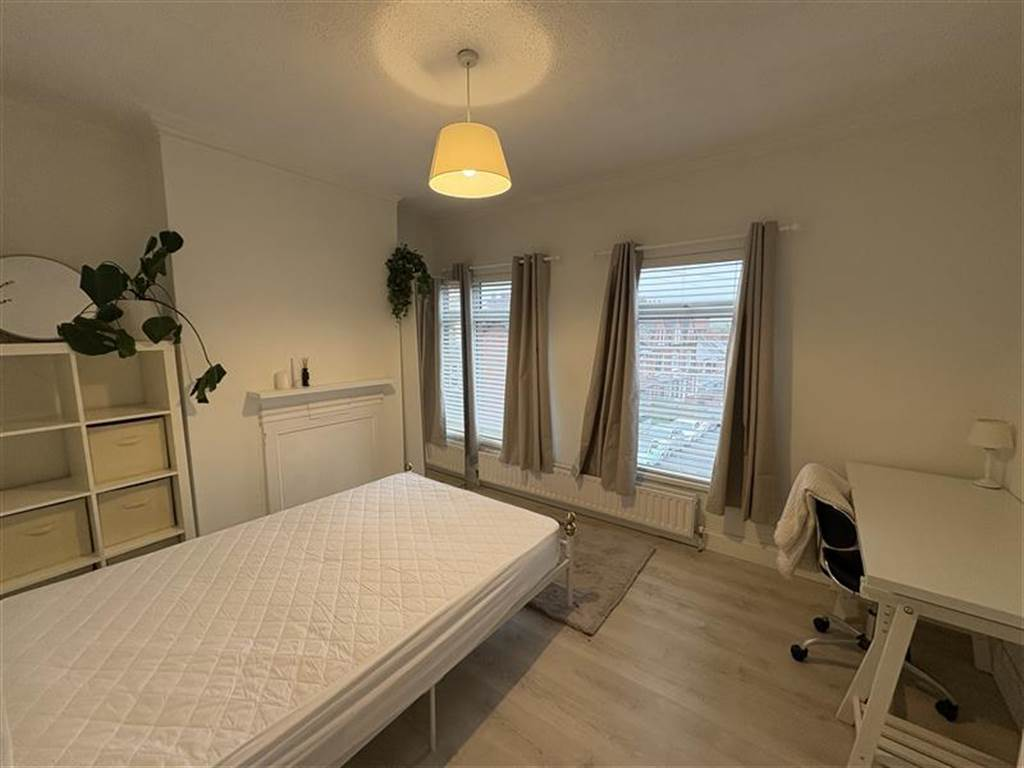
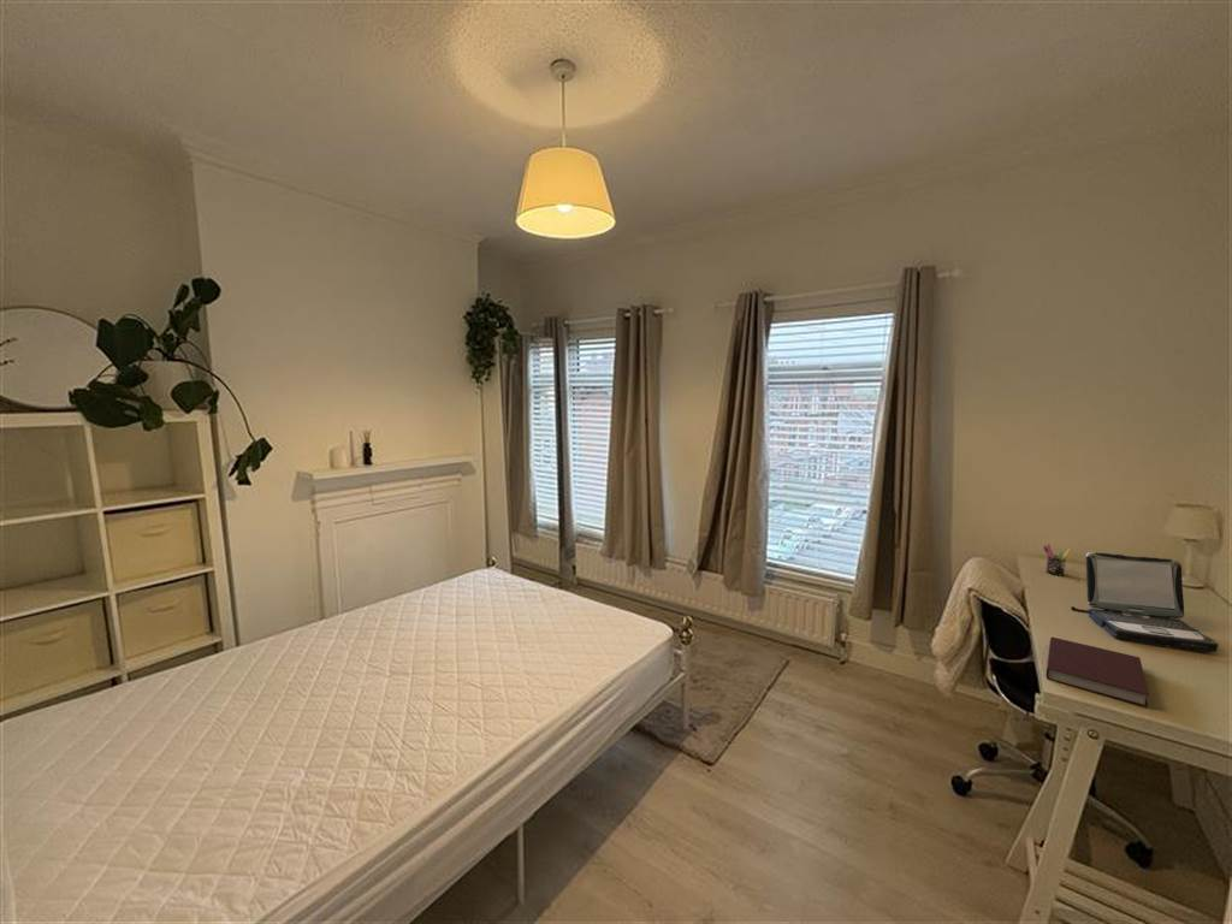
+ laptop [1071,551,1219,653]
+ notebook [1046,636,1150,707]
+ pen holder [1042,543,1072,576]
